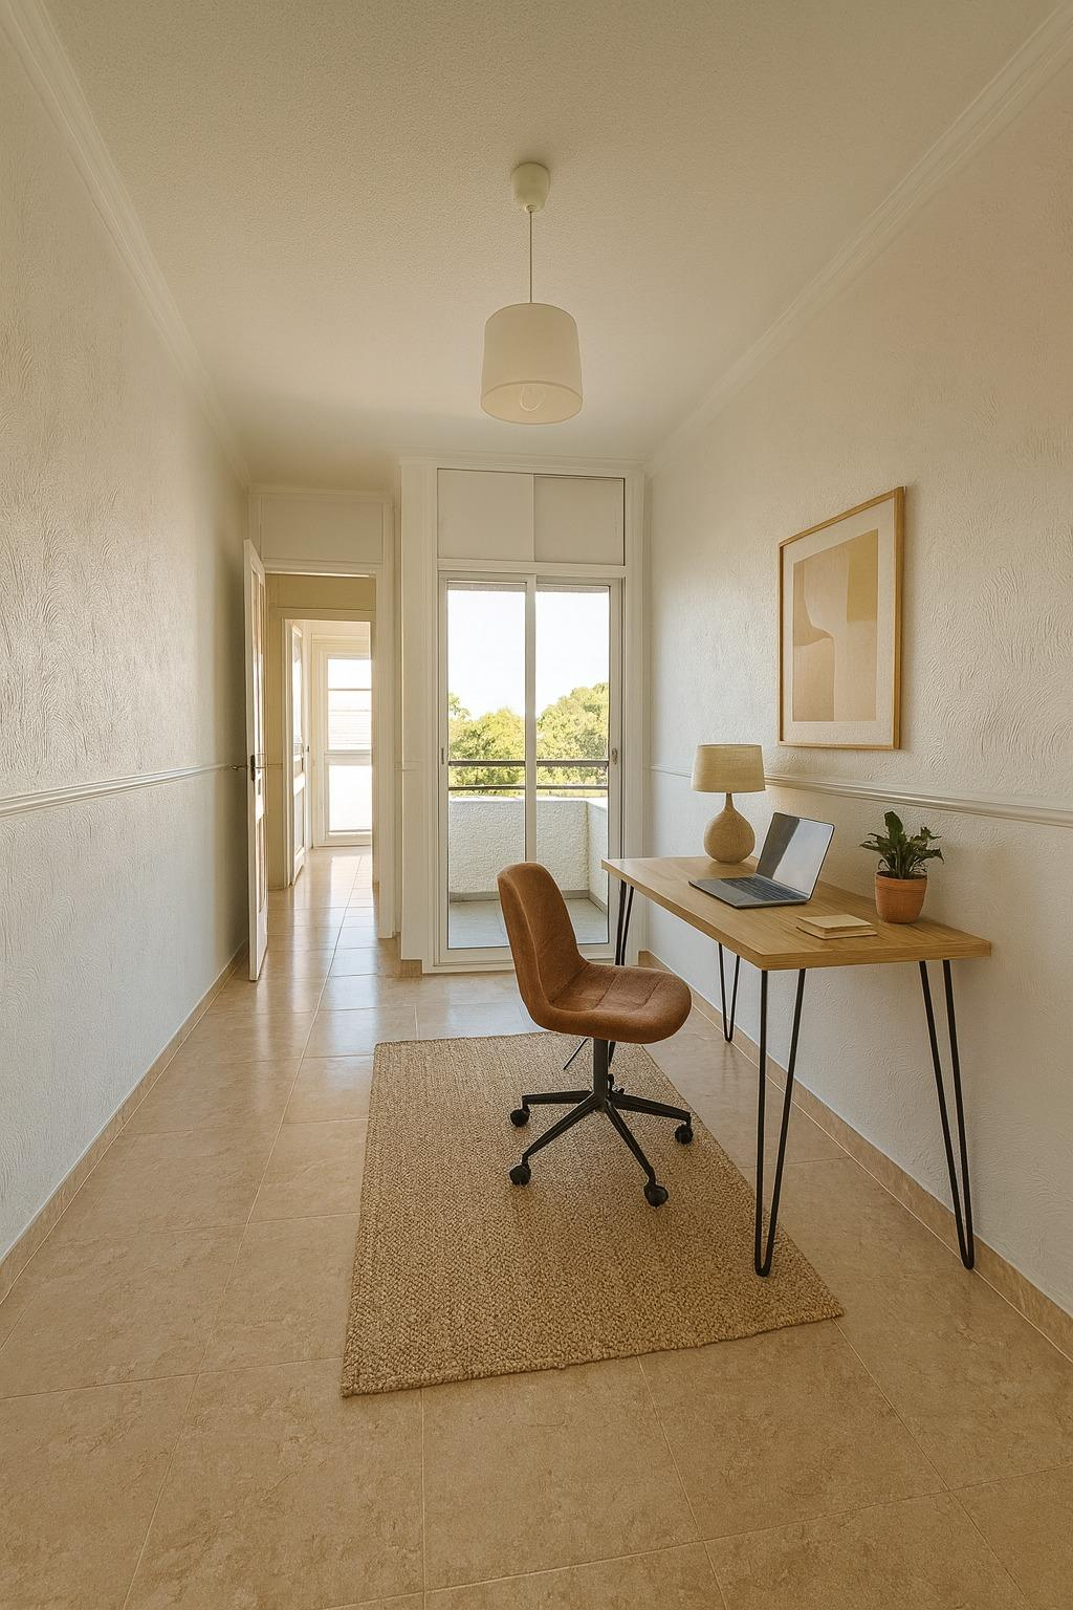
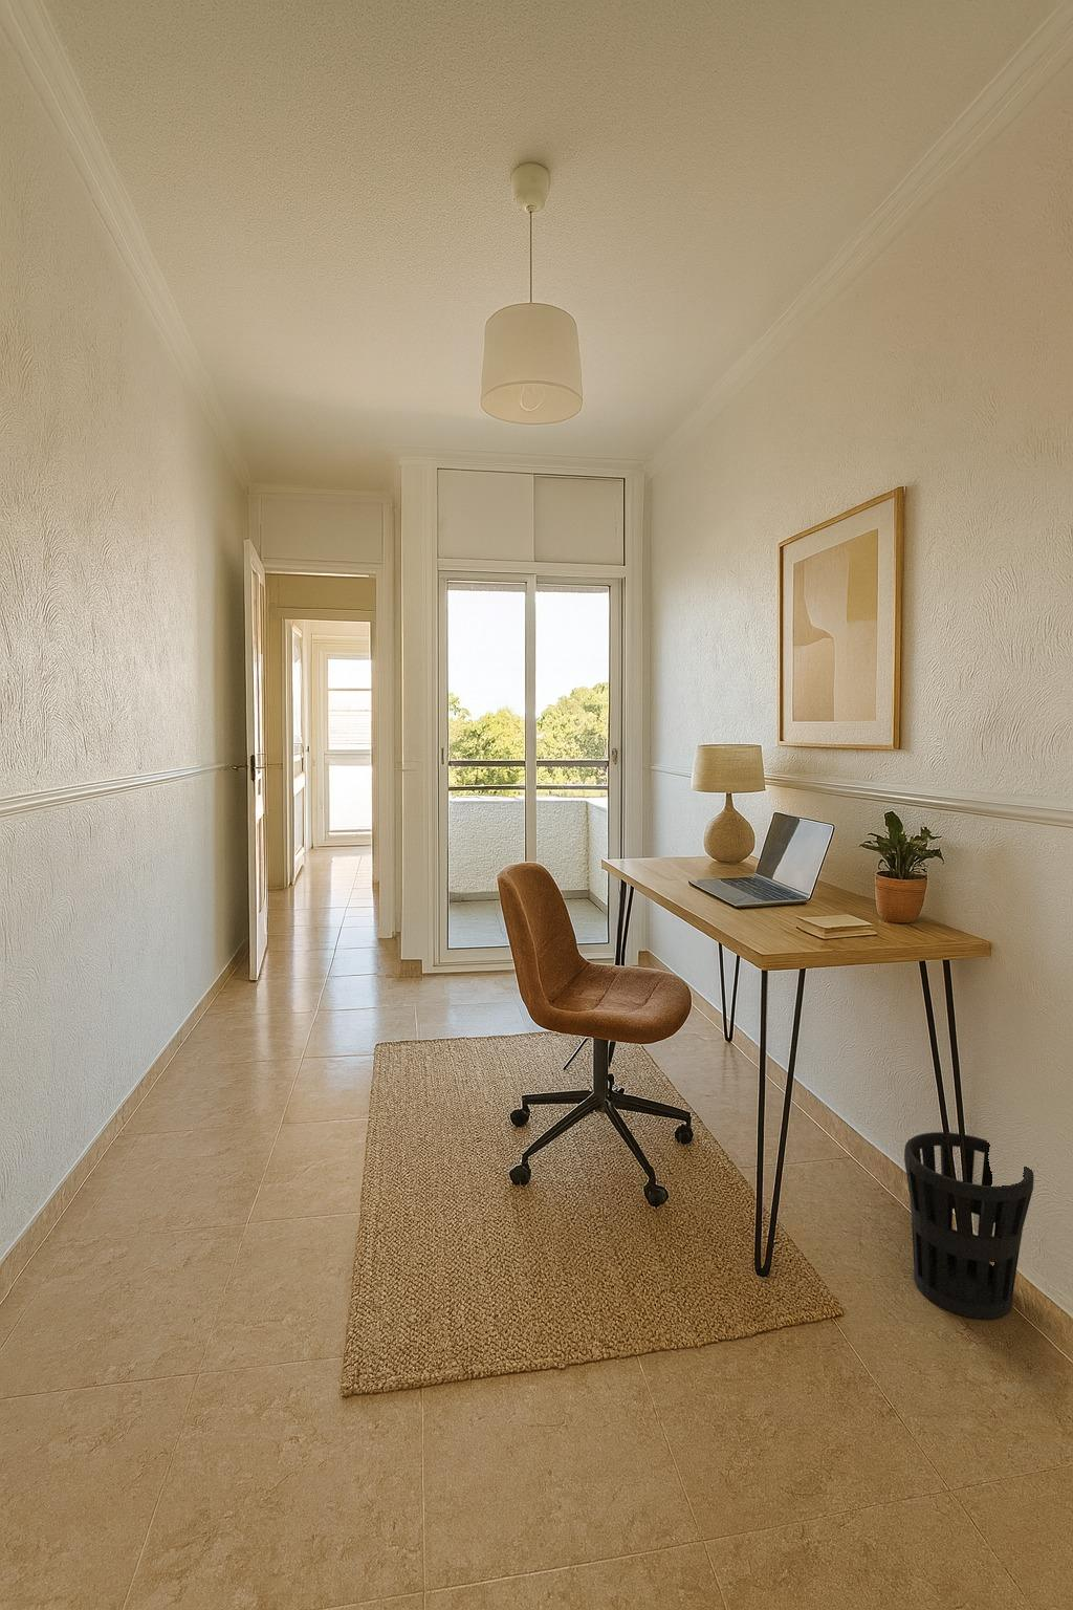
+ wastebasket [903,1131,1036,1321]
